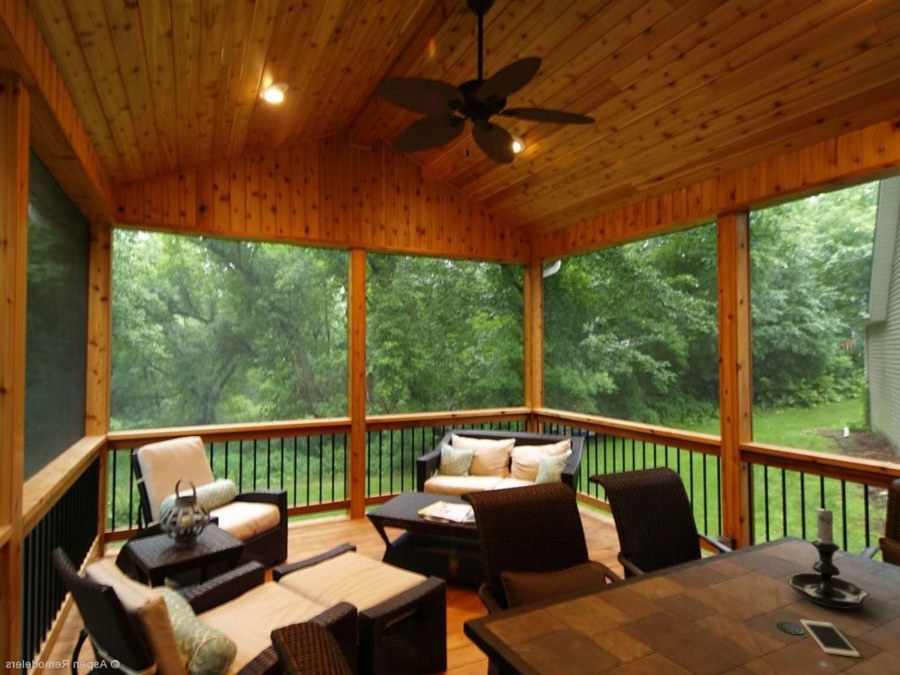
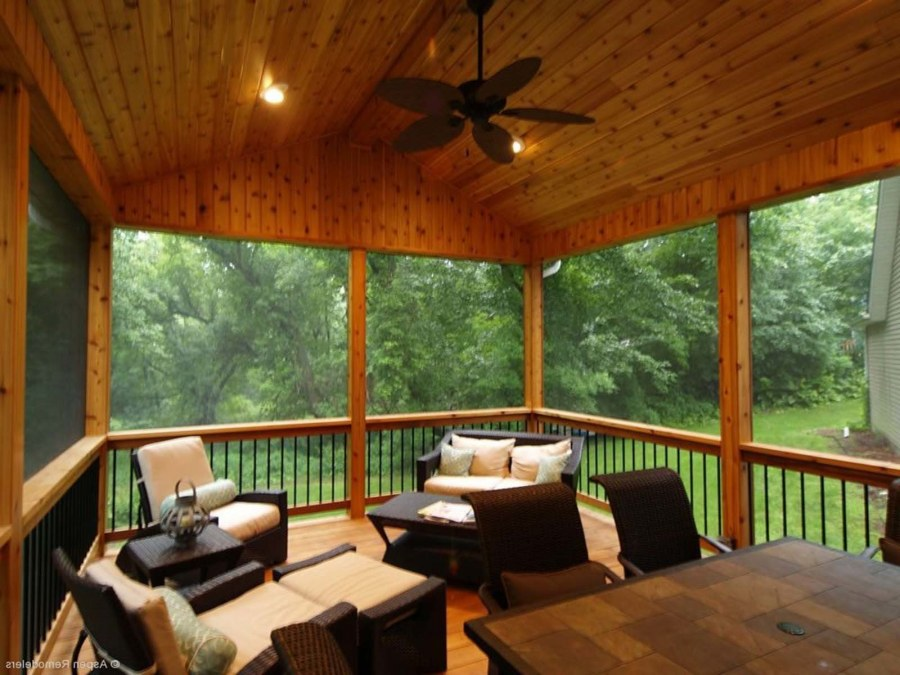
- candle holder [787,503,871,609]
- cell phone [800,619,861,658]
